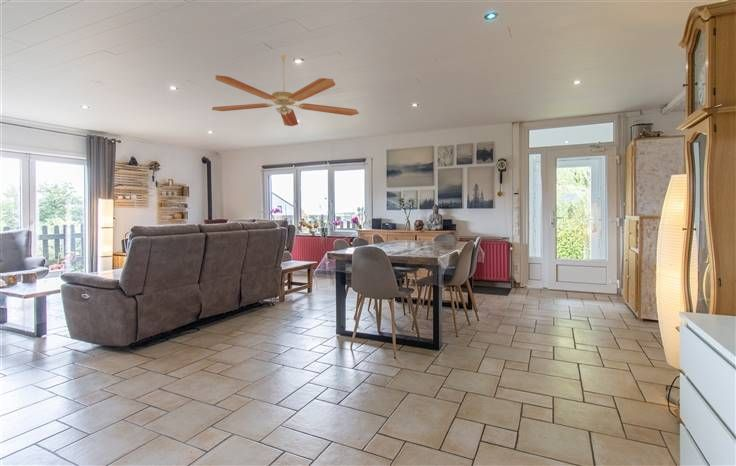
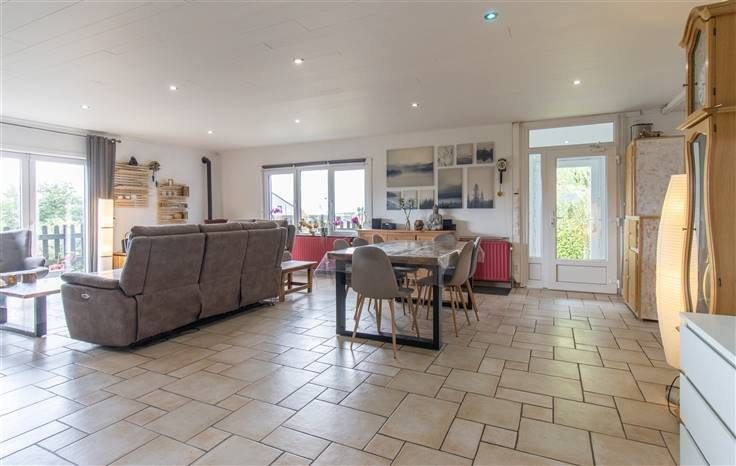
- ceiling fan [211,54,360,127]
